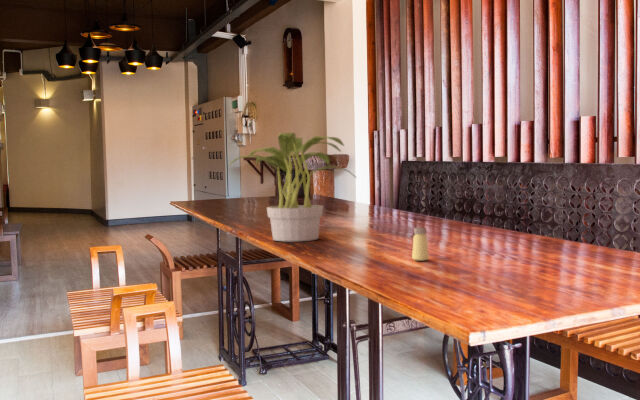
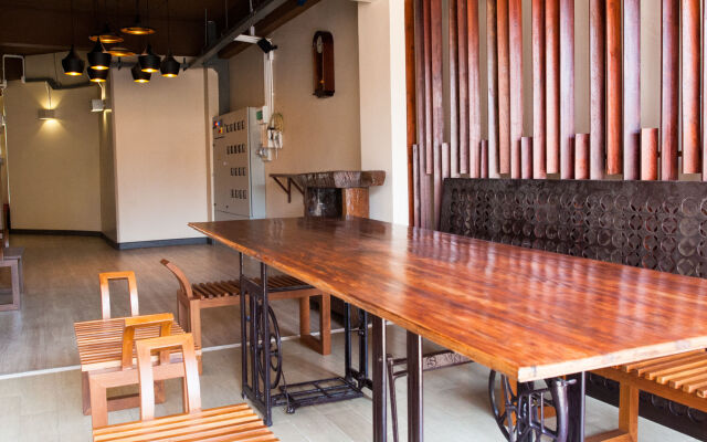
- potted plant [227,132,357,242]
- saltshaker [411,226,430,262]
